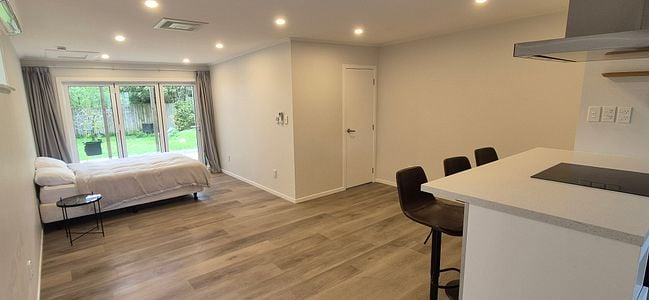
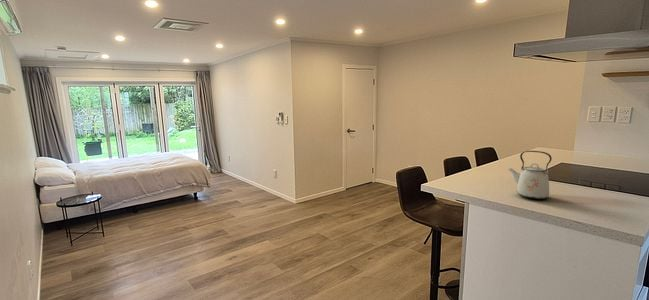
+ kettle [507,150,553,200]
